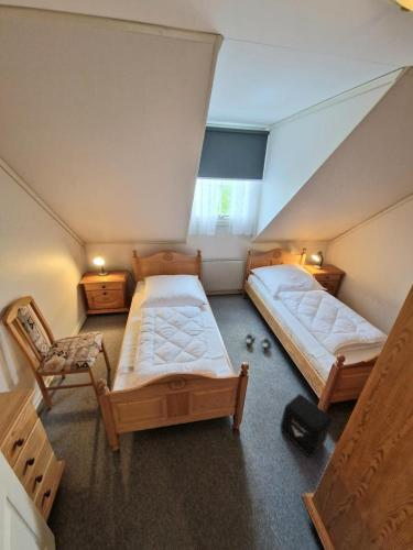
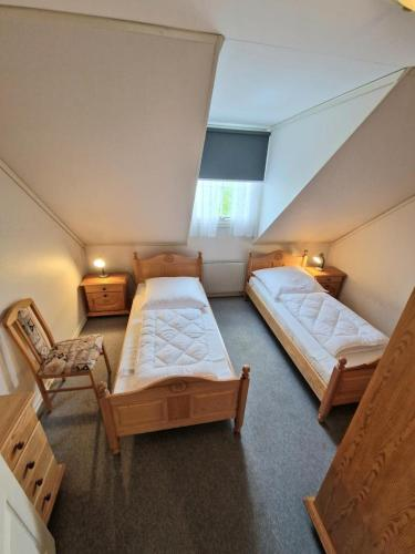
- air purifier [279,393,334,459]
- slippers [244,332,271,352]
